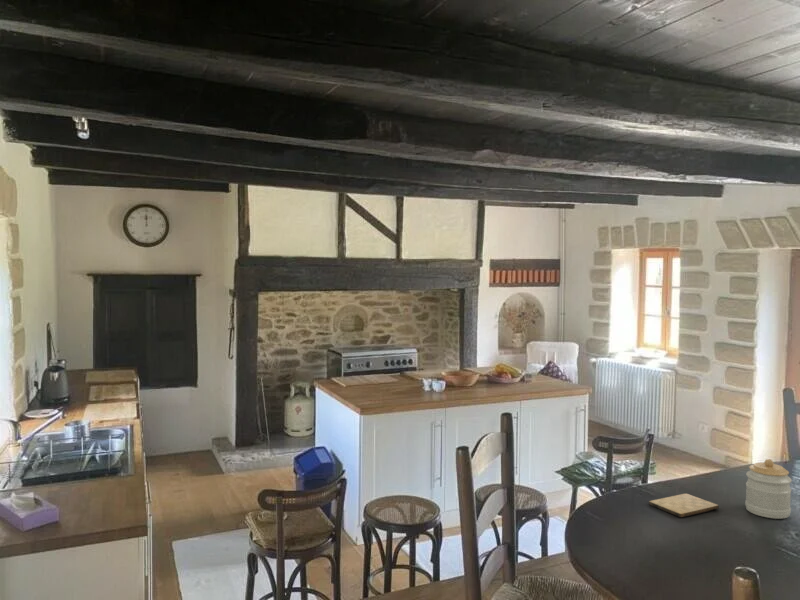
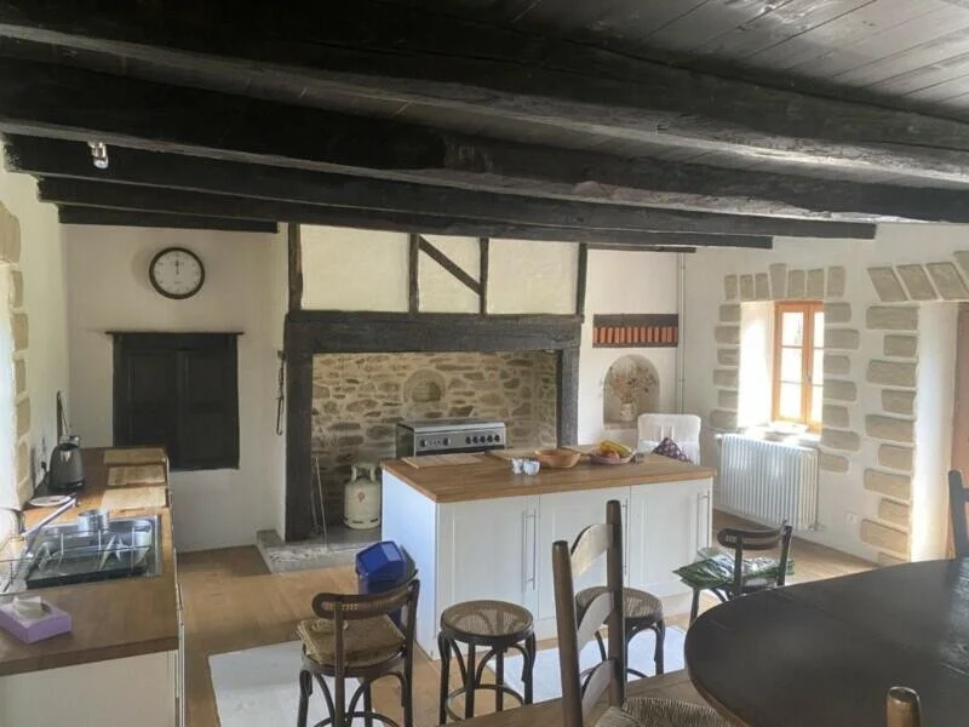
- cutting board [648,493,720,518]
- jar [744,458,793,520]
